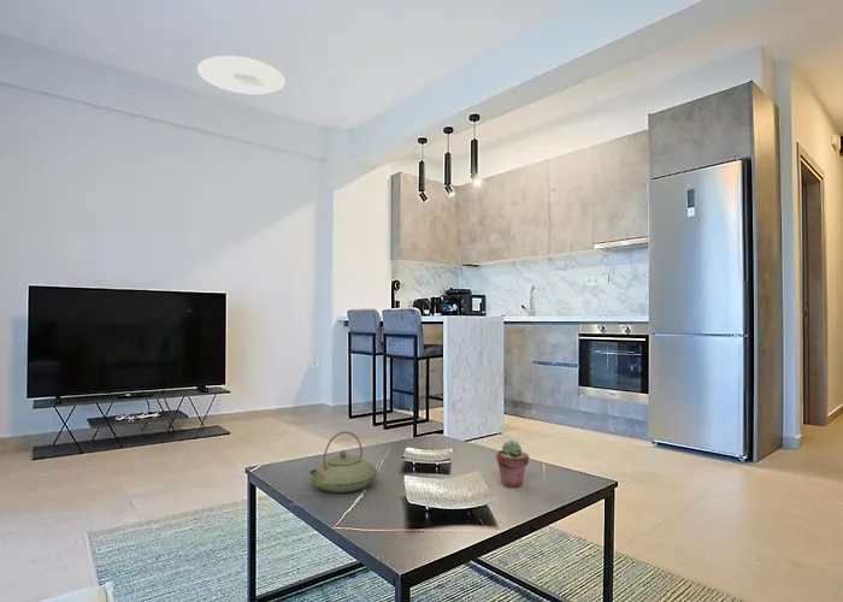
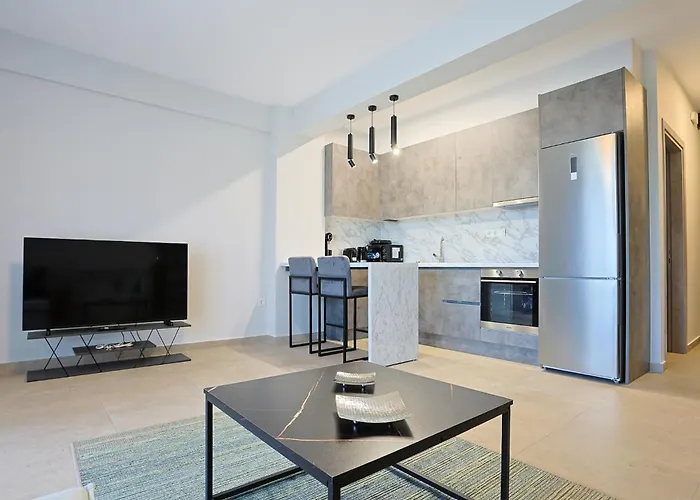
- potted succulent [495,439,530,488]
- teapot [308,430,378,494]
- ceiling light [196,54,287,95]
